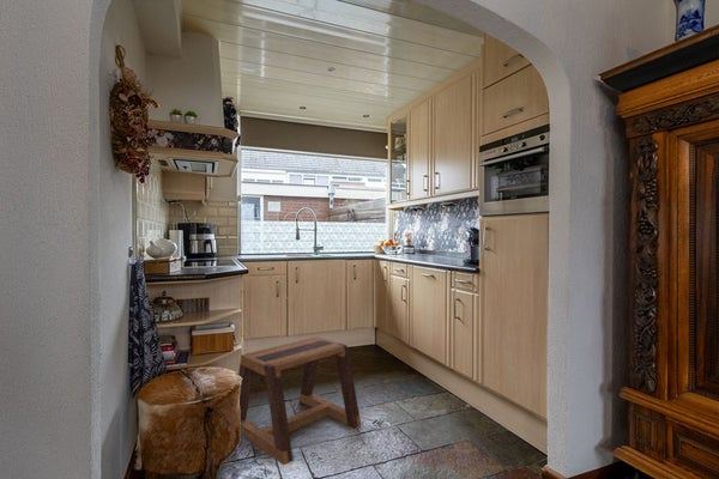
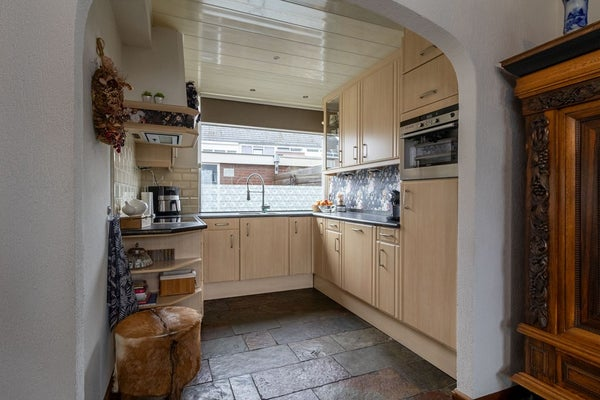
- stool [237,335,362,466]
